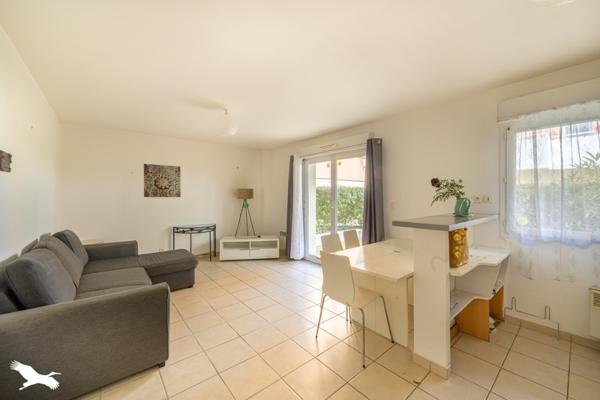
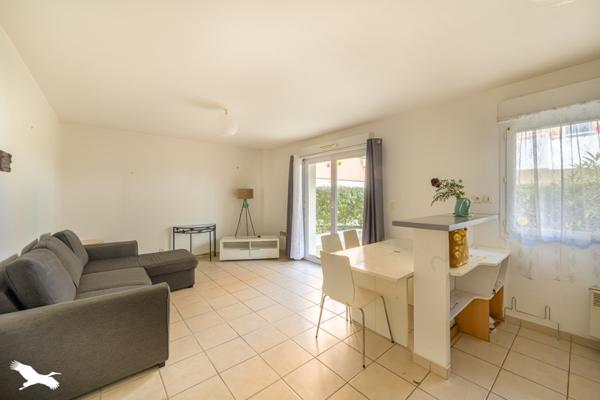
- wall art [143,163,182,198]
